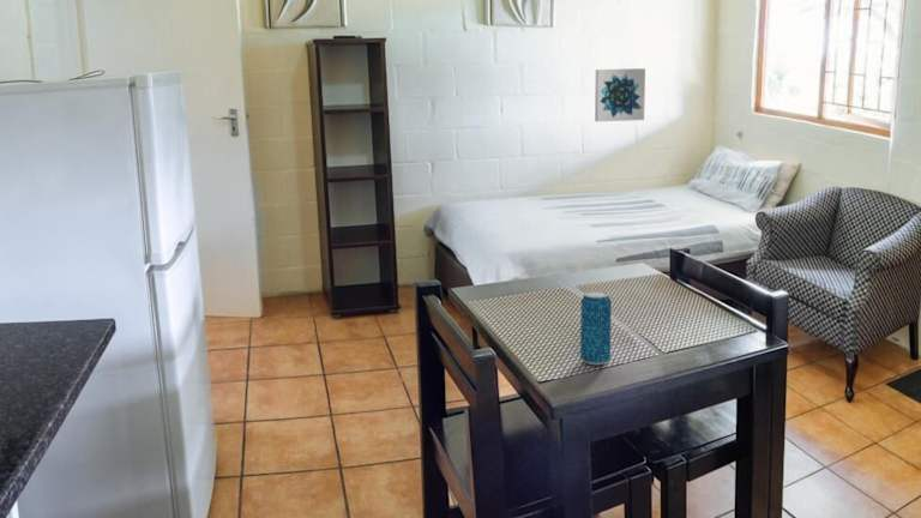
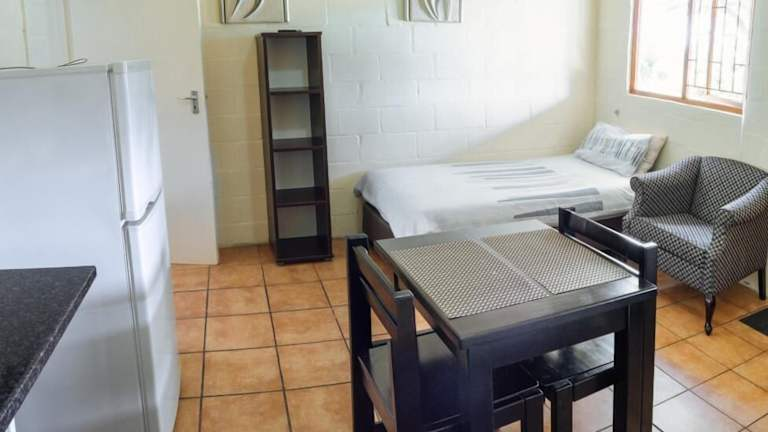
- wall art [594,67,646,122]
- beverage can [579,290,613,366]
